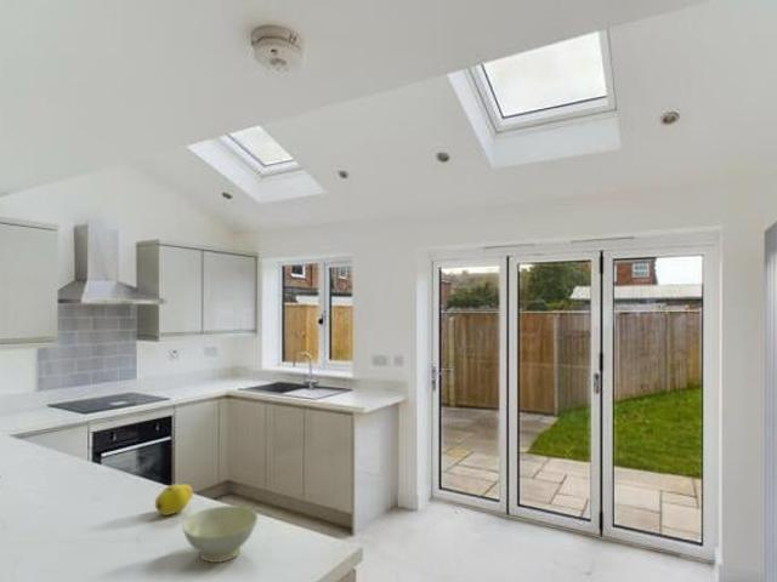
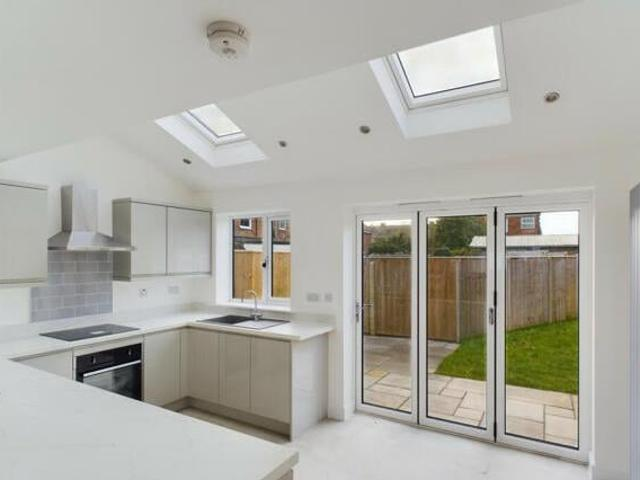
- bowl [181,504,259,564]
- fruit [154,484,194,517]
